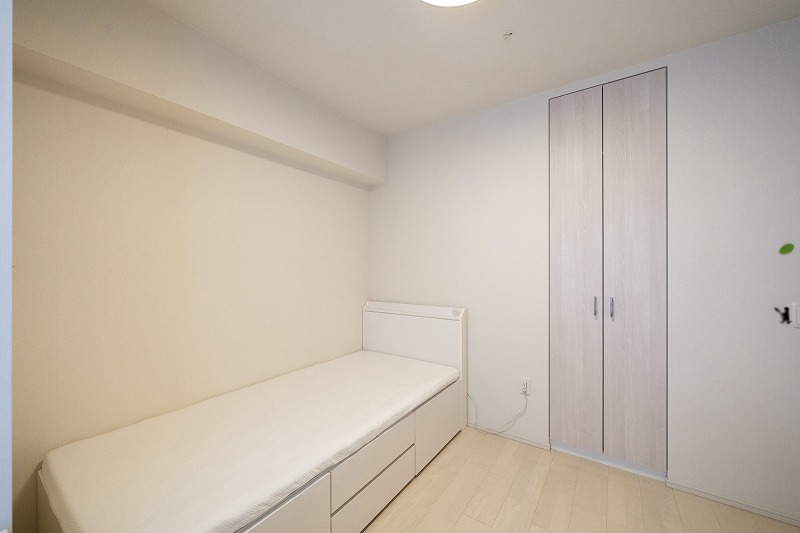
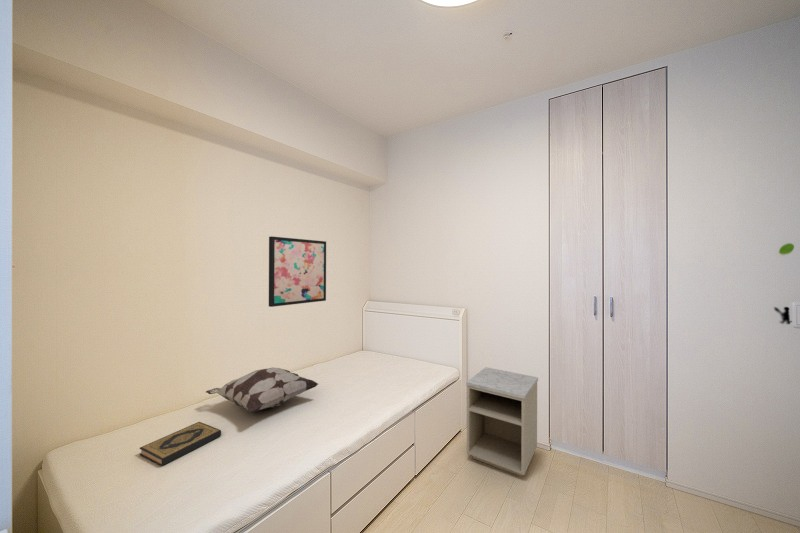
+ wall art [268,235,327,308]
+ hardback book [138,421,222,467]
+ decorative pillow [205,366,319,413]
+ nightstand [465,366,539,477]
